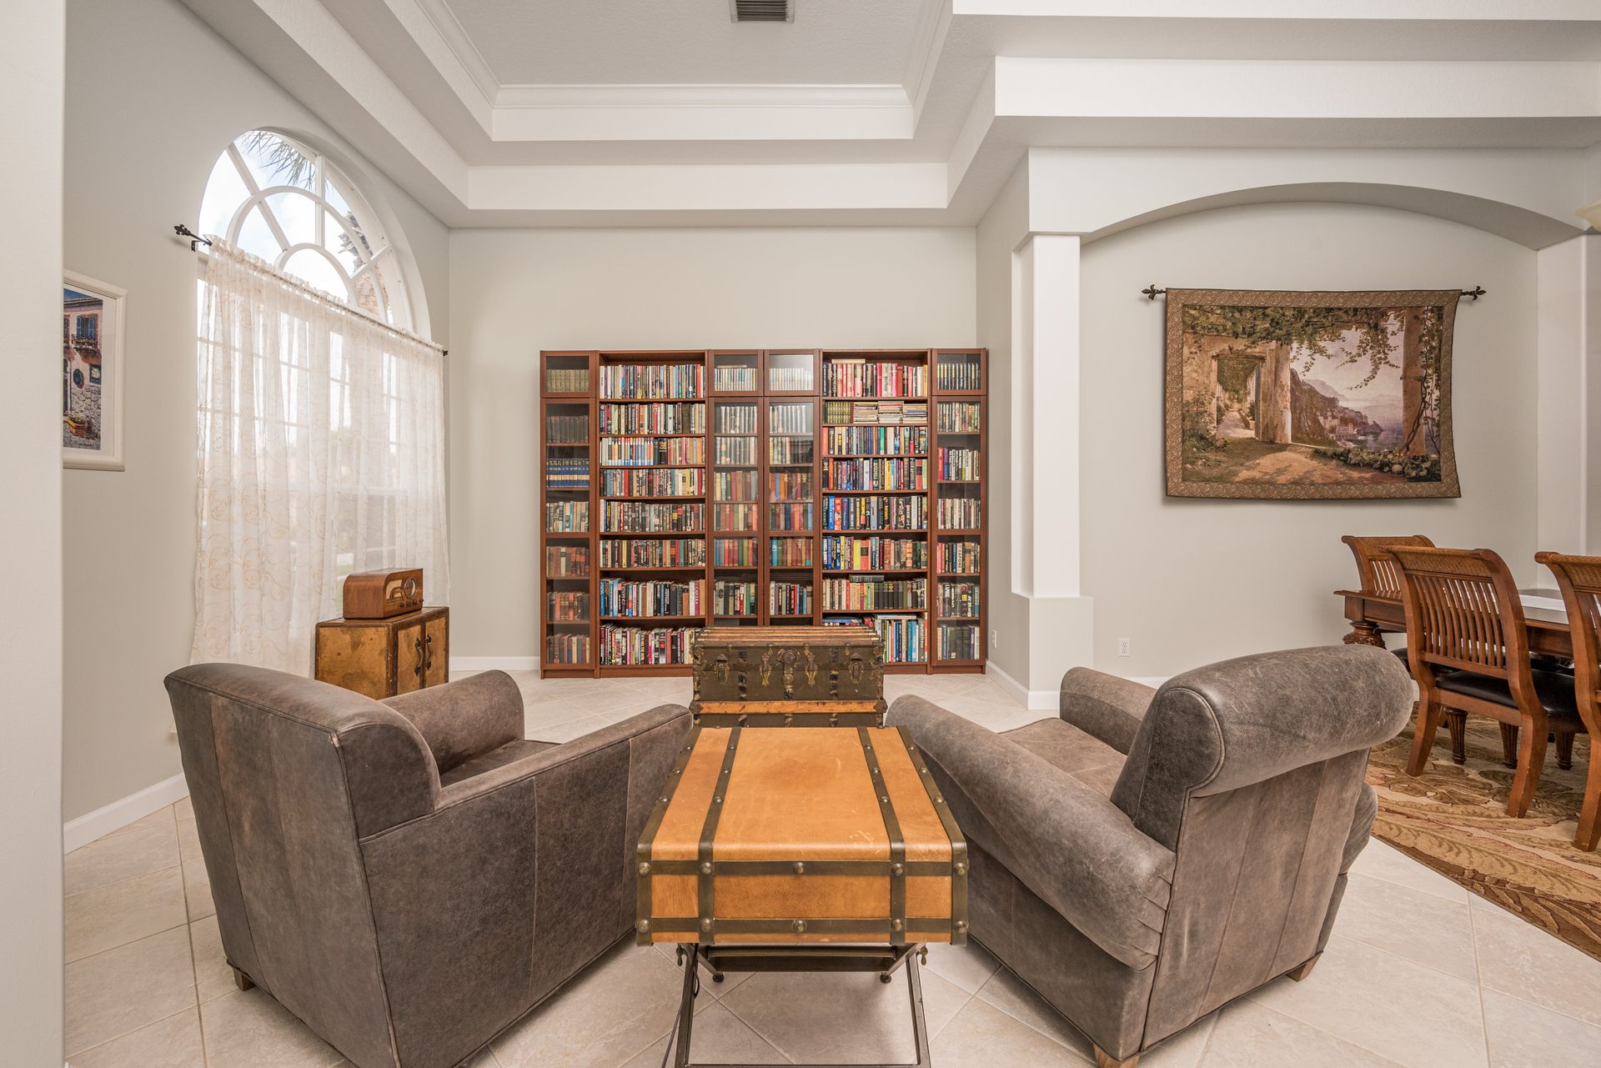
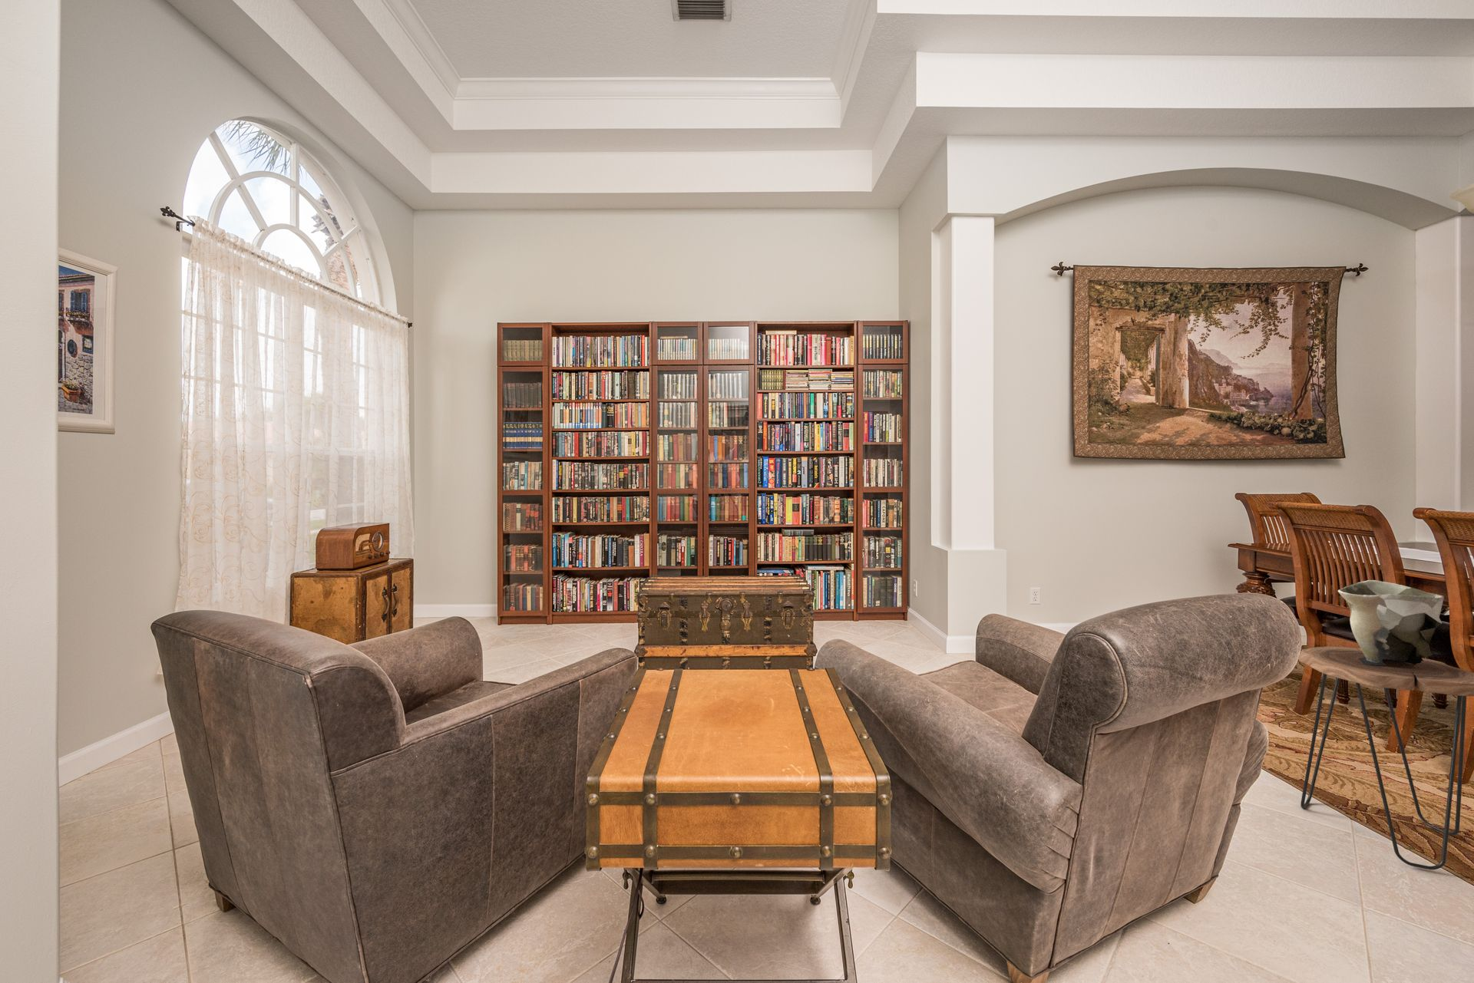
+ side table [1298,645,1474,870]
+ vase [1337,579,1444,666]
